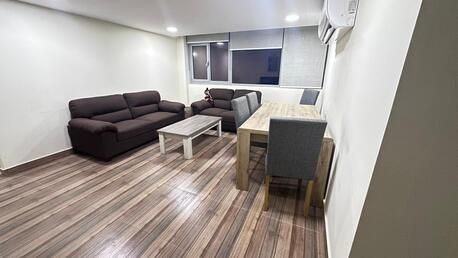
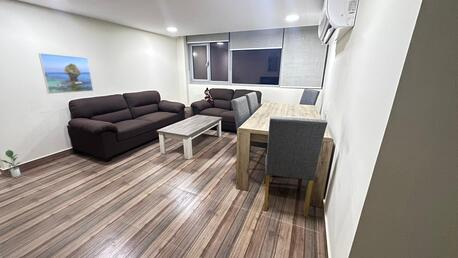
+ potted plant [0,149,23,178]
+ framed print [38,52,94,95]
